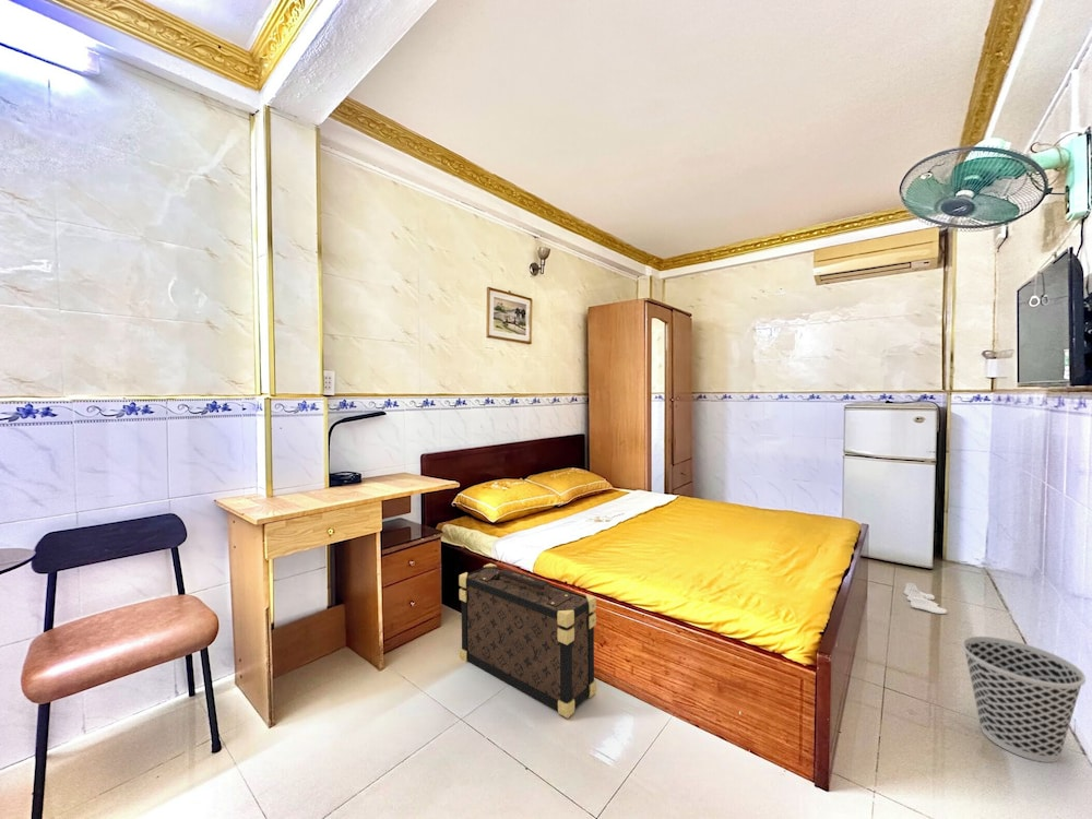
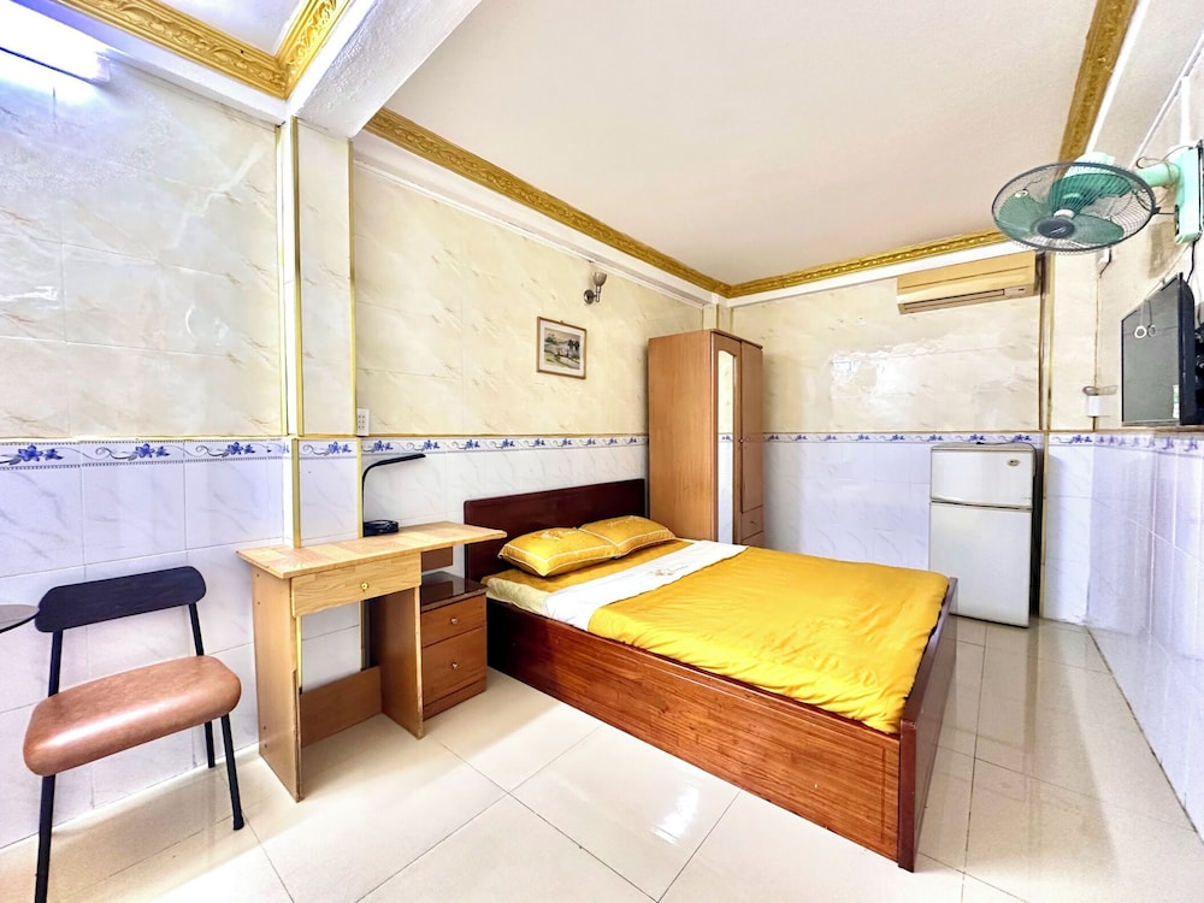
- baby booties [903,582,948,615]
- wastebasket [961,636,1087,763]
- suitcase [458,562,597,720]
